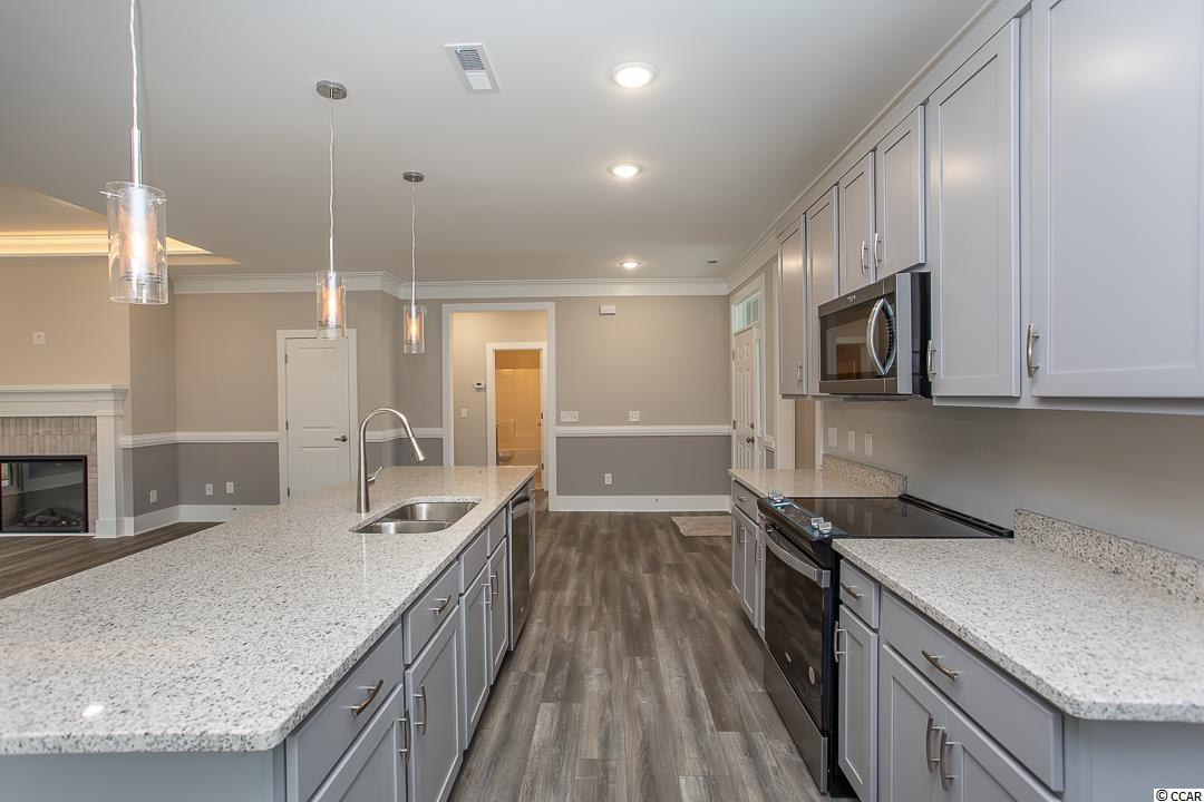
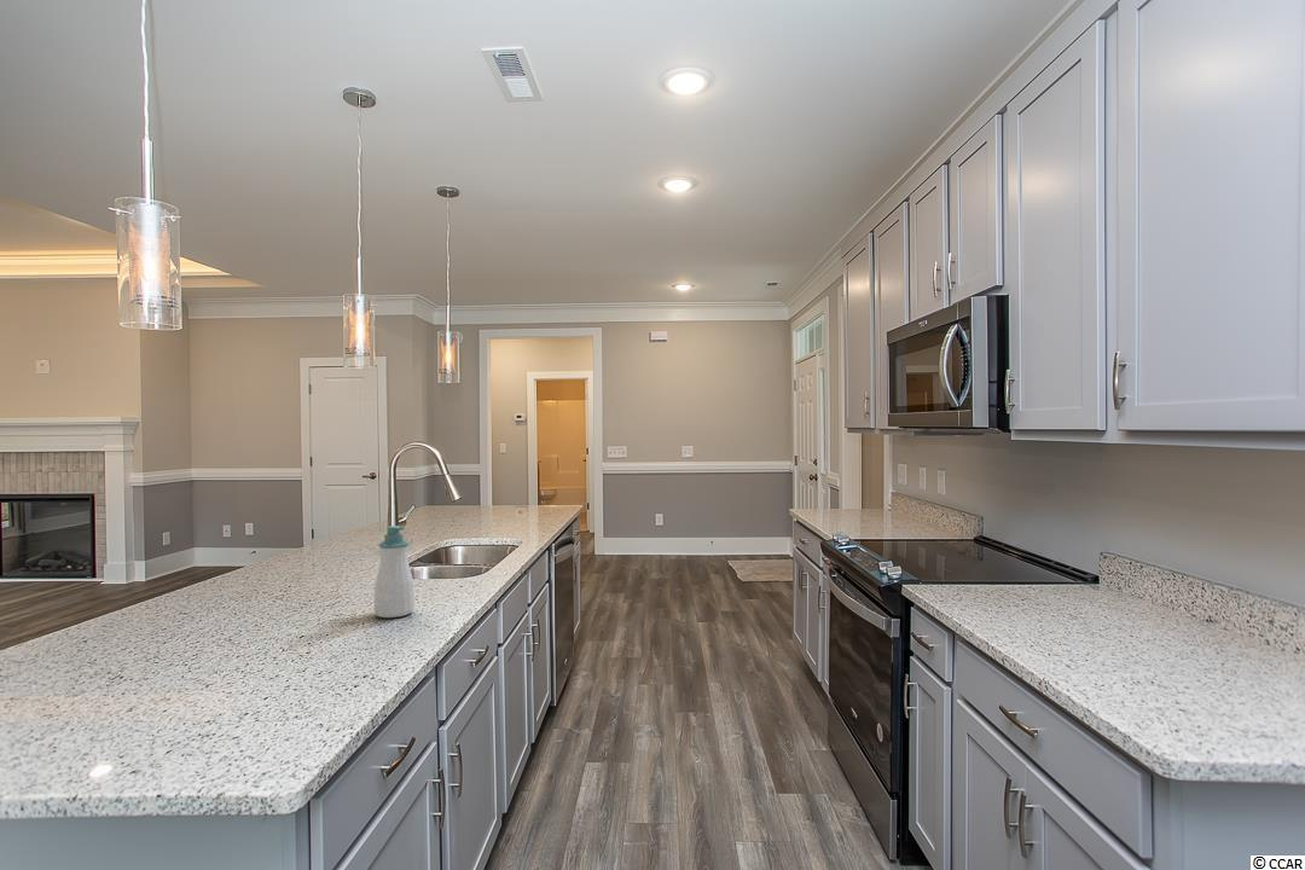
+ soap bottle [373,524,416,619]
